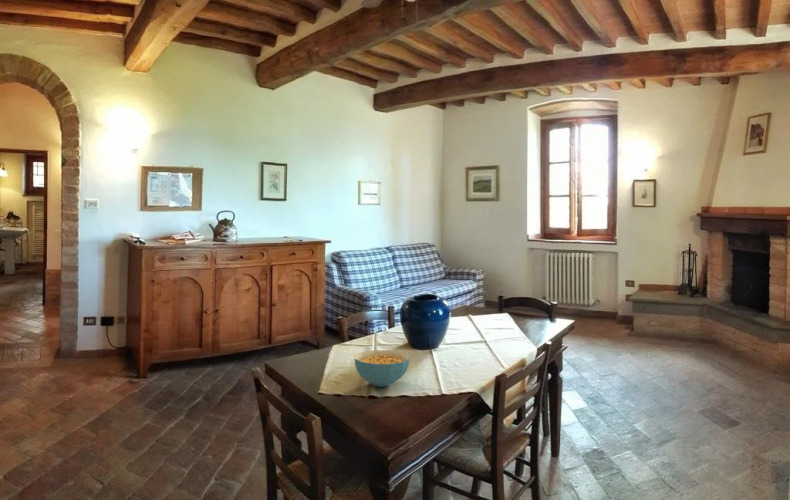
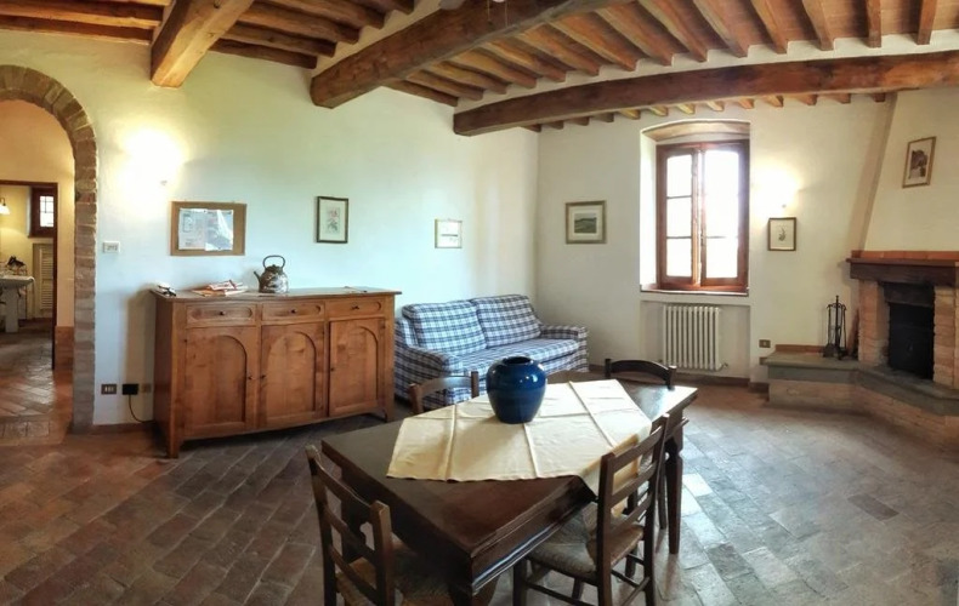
- cereal bowl [354,349,410,388]
